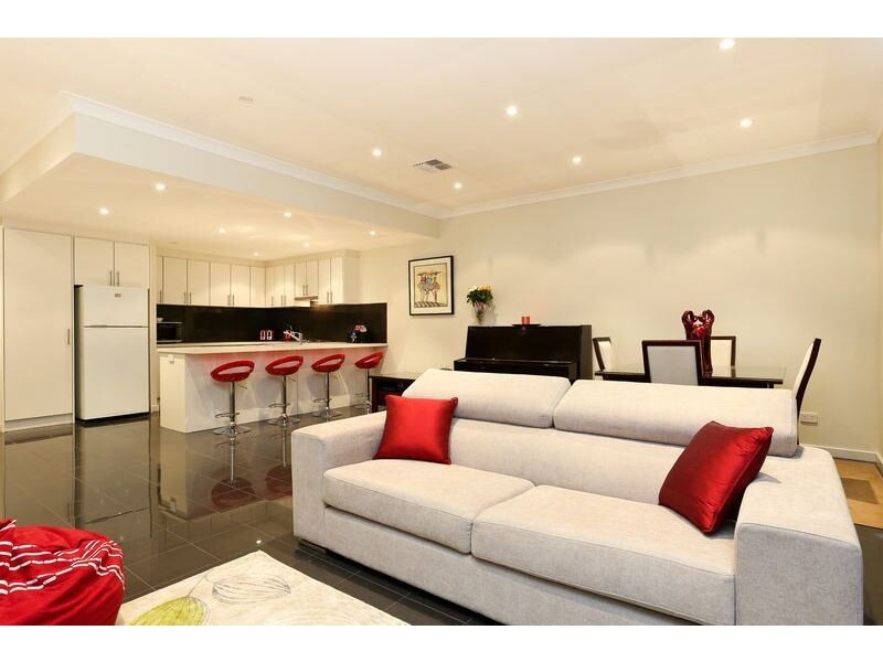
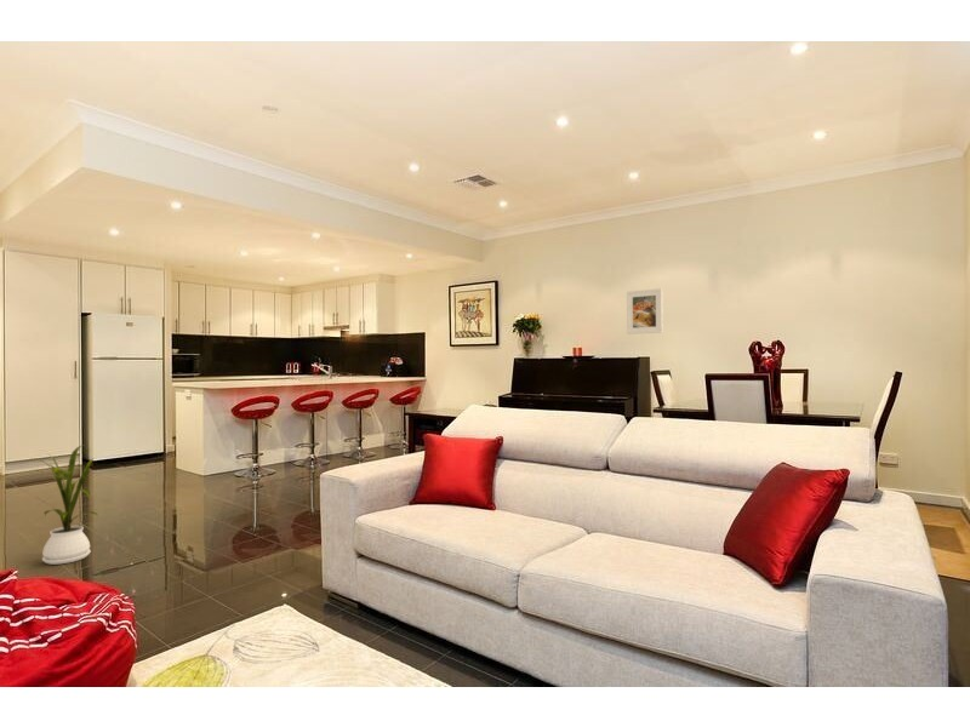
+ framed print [626,287,664,336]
+ house plant [28,443,99,566]
